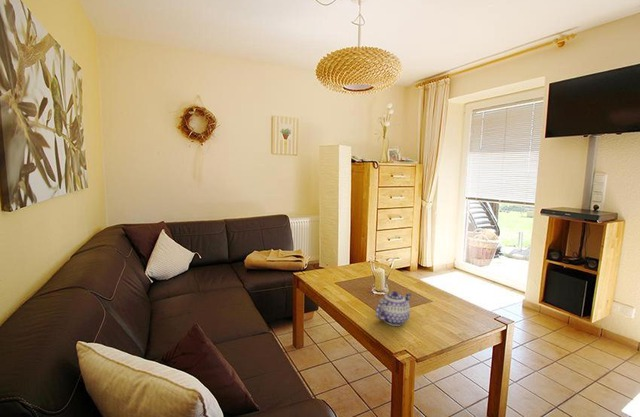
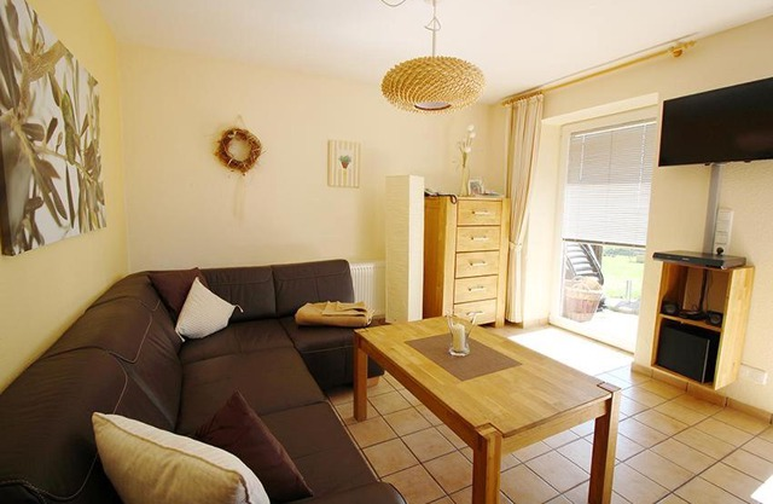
- teapot [375,290,412,327]
